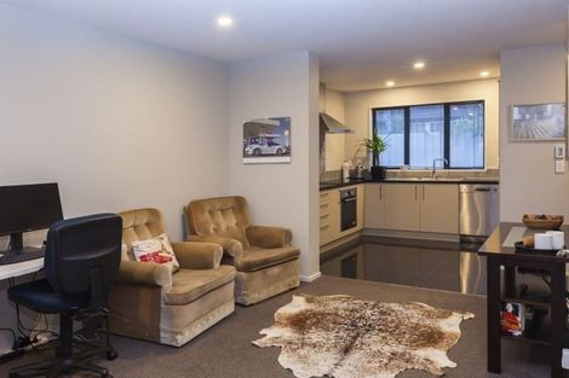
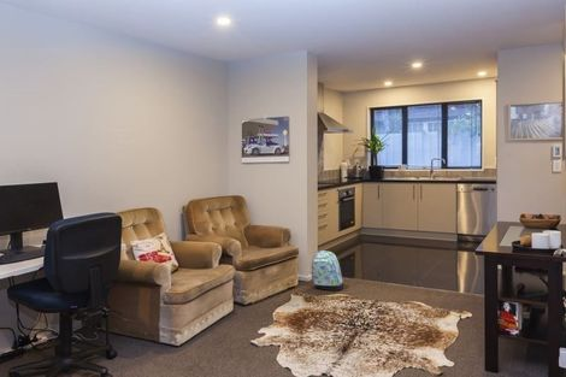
+ backpack [309,249,346,291]
